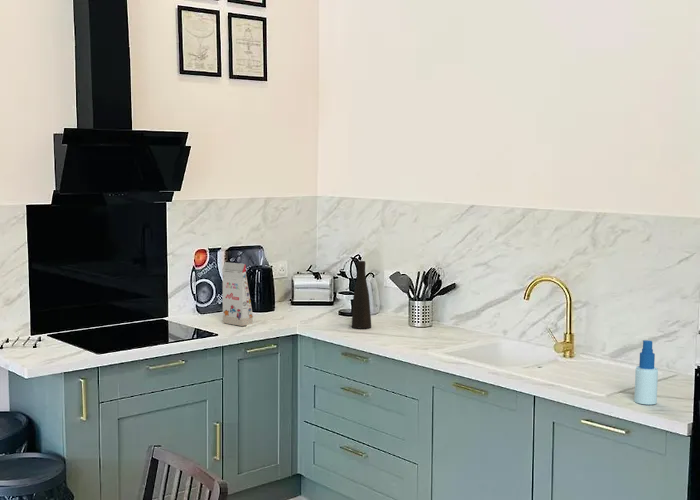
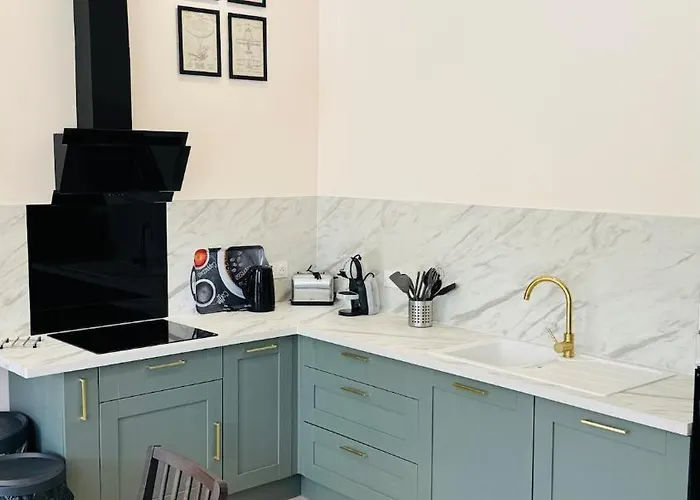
- gift box [221,261,254,327]
- vase [351,260,372,329]
- spray bottle [633,339,659,405]
